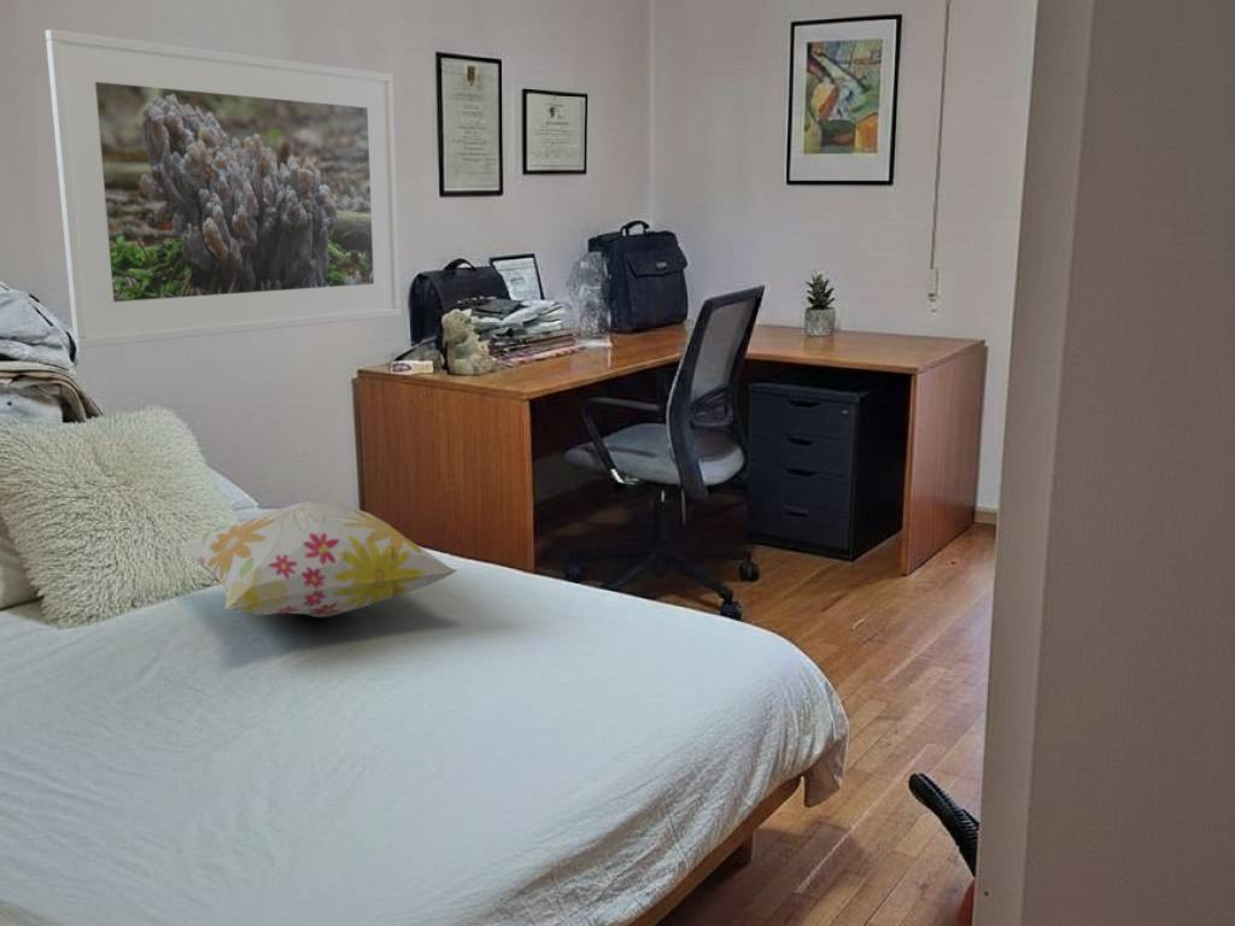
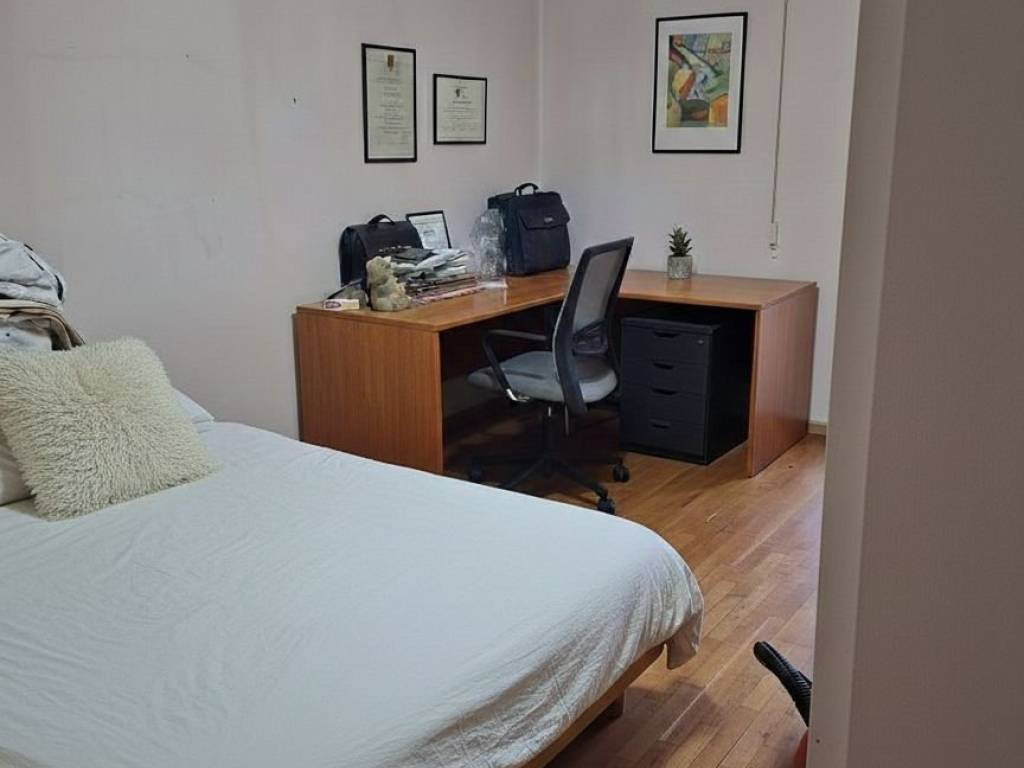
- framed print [45,29,402,350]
- decorative pillow [176,500,458,619]
